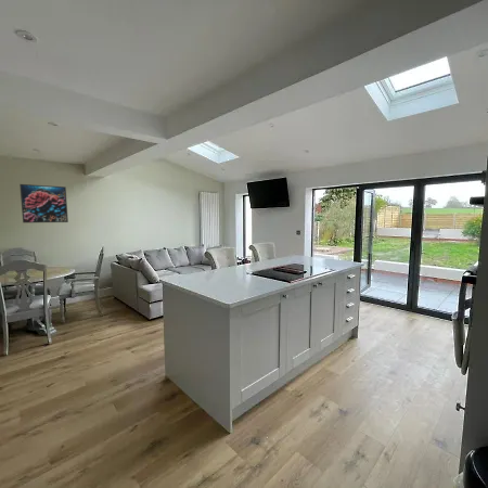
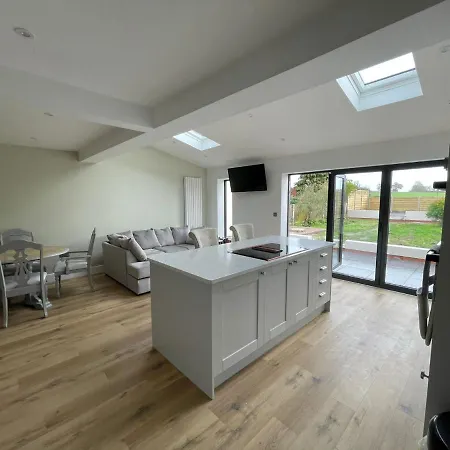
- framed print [18,183,69,223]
